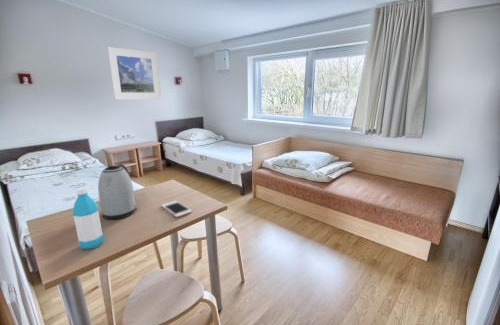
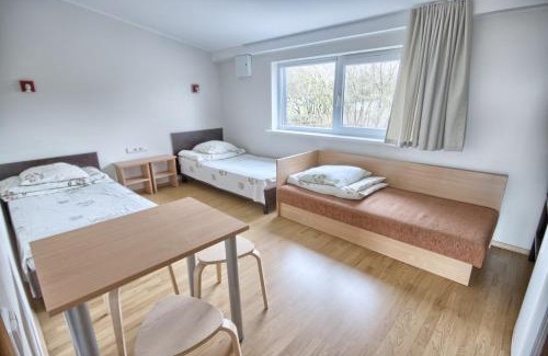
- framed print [106,46,162,101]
- cell phone [161,200,193,218]
- water bottle [71,186,104,250]
- kettle [97,163,137,220]
